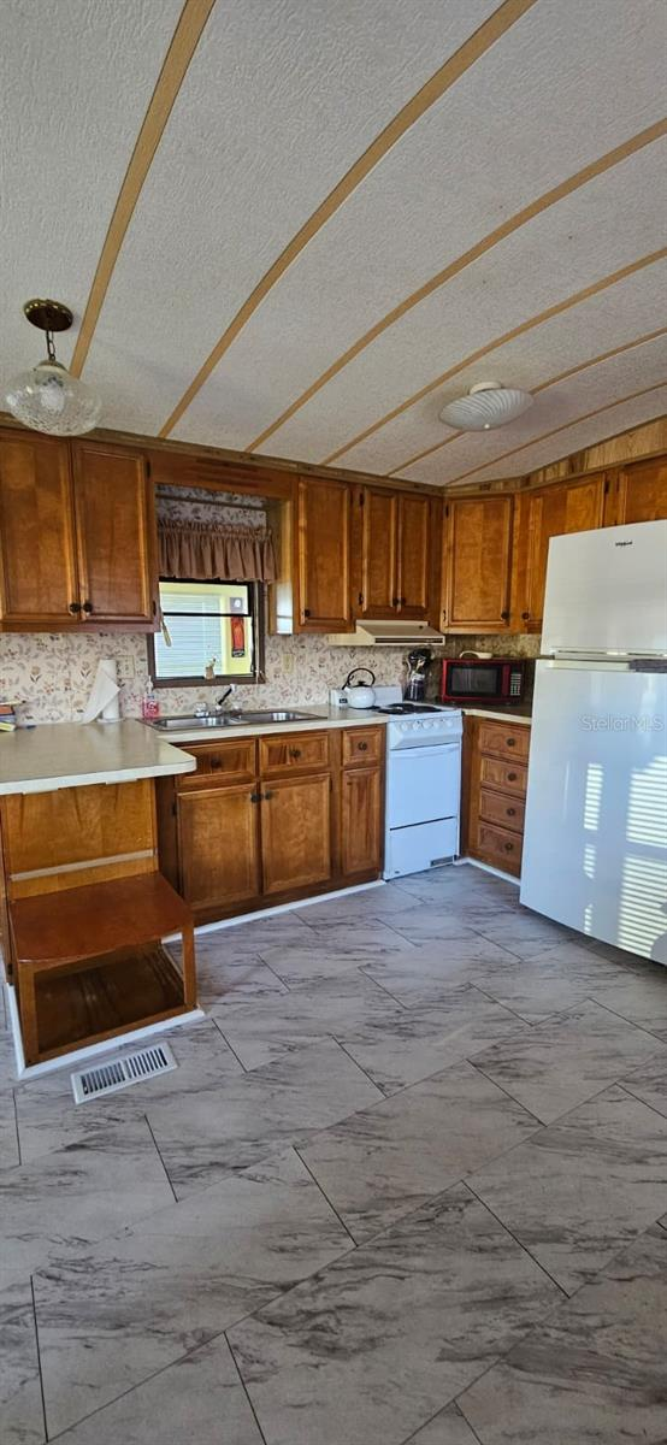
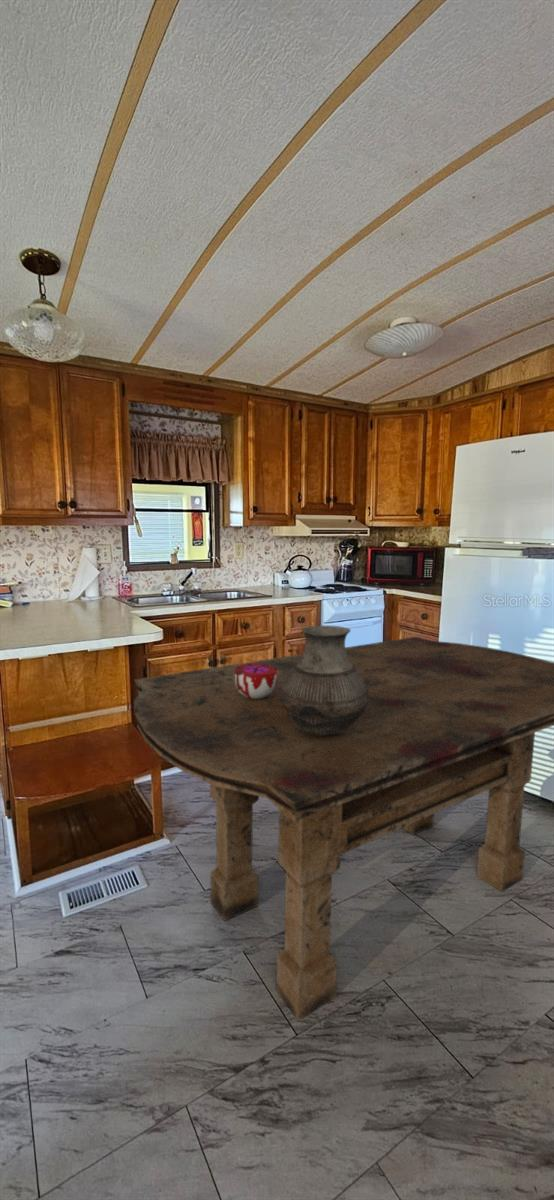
+ vase [280,625,369,737]
+ decorative bowl [234,664,278,699]
+ dining table [133,636,554,1022]
